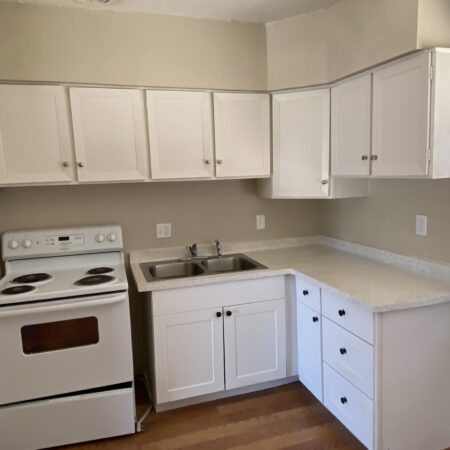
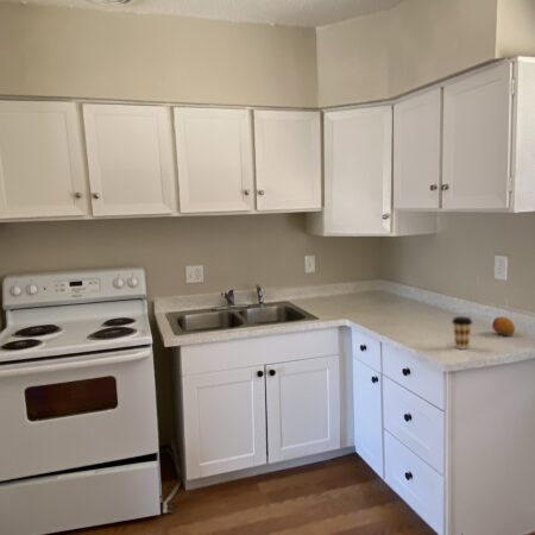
+ coffee cup [451,315,473,350]
+ fruit [491,315,516,336]
